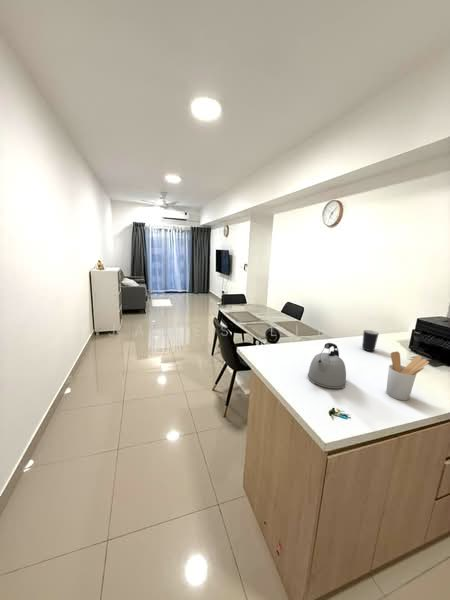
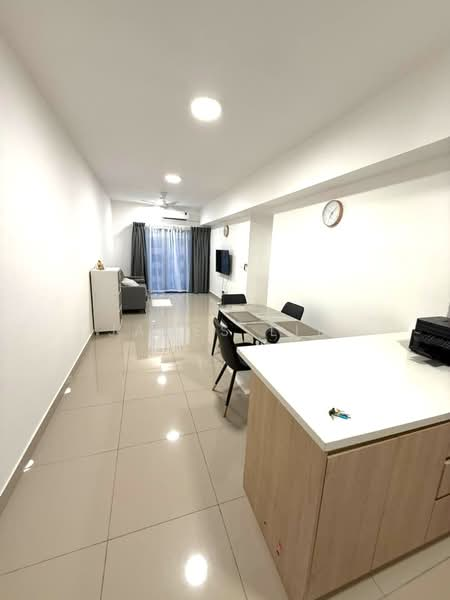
- kettle [307,342,347,390]
- mug [361,329,380,352]
- utensil holder [385,350,430,401]
